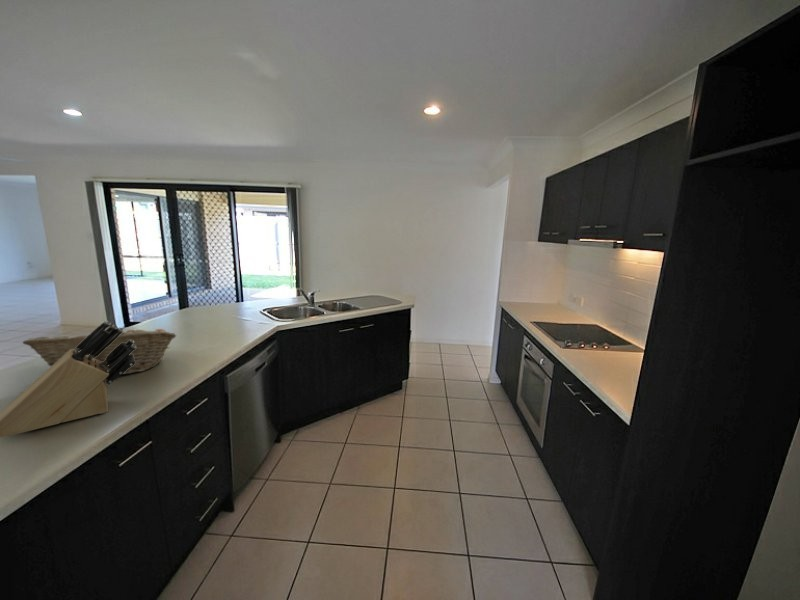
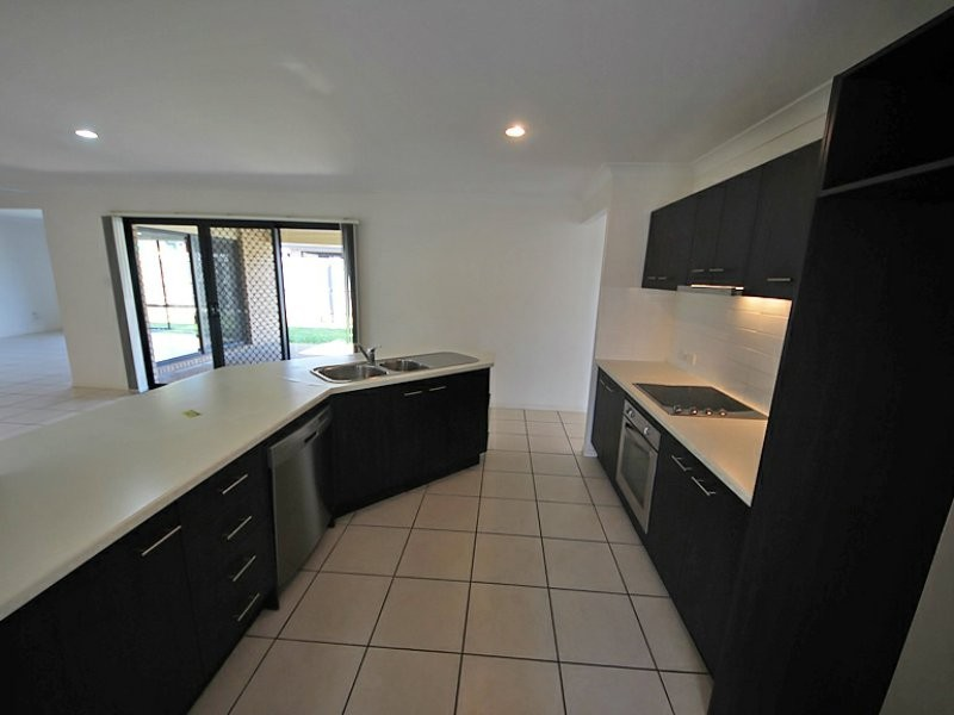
- fruit basket [22,328,178,376]
- knife block [0,320,136,438]
